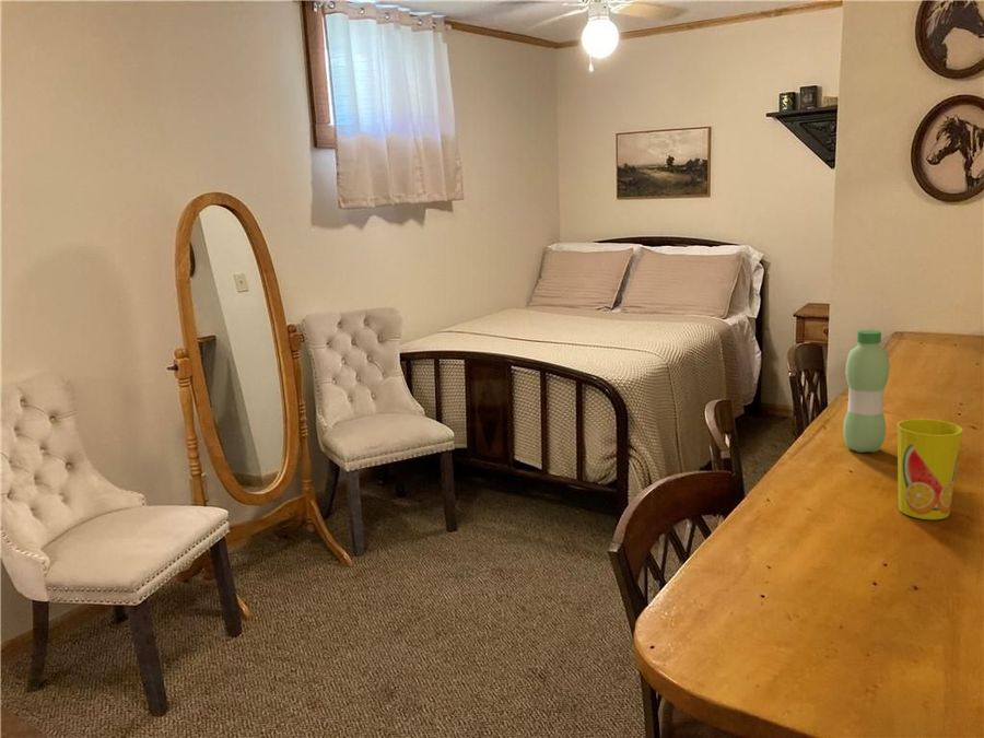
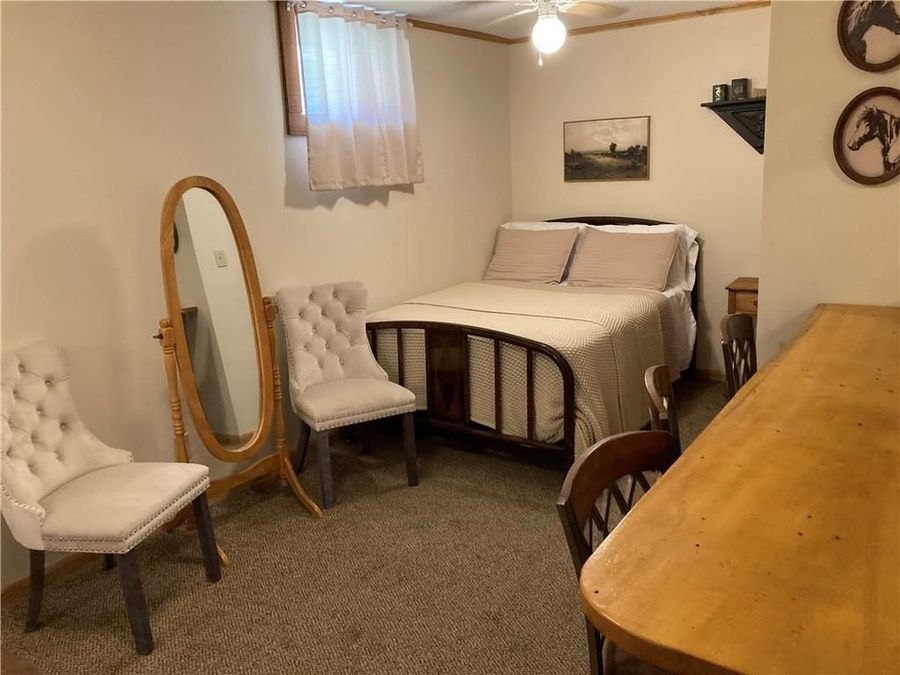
- cup [897,418,964,520]
- water bottle [842,329,891,454]
